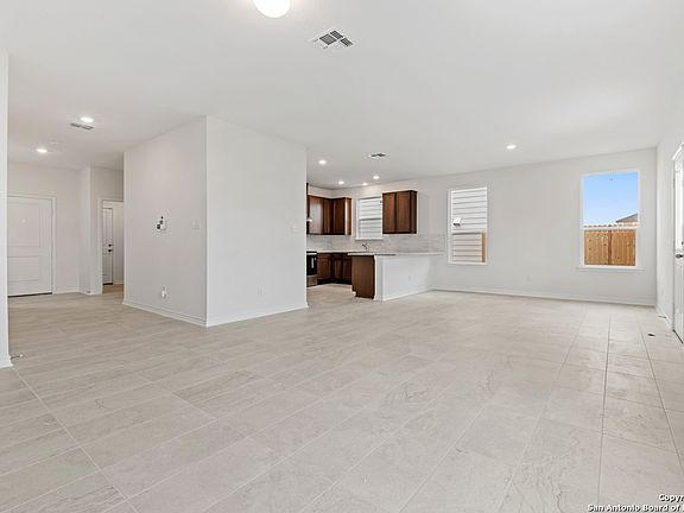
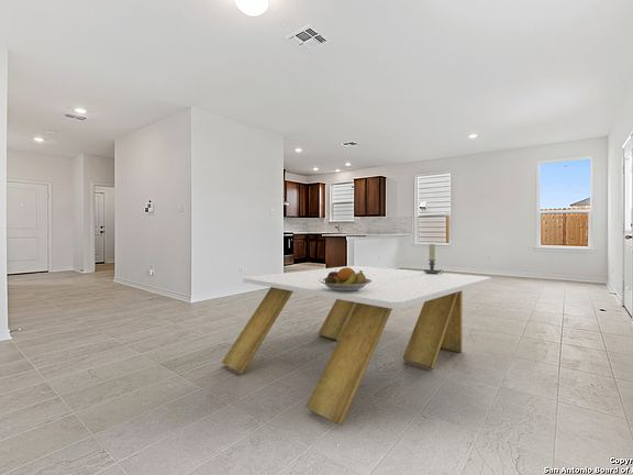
+ fruit bowl [319,266,373,291]
+ dining table [221,265,492,428]
+ candle holder [423,243,444,274]
